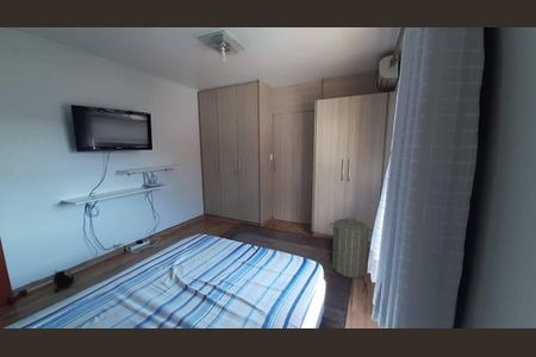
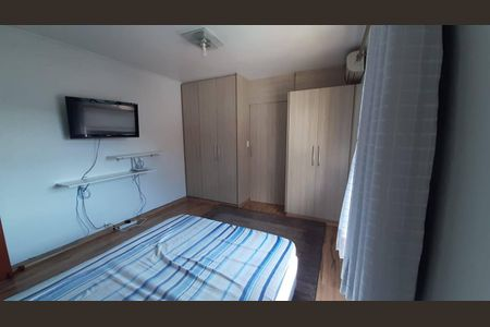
- laundry hamper [329,217,374,280]
- plush toy [52,269,75,294]
